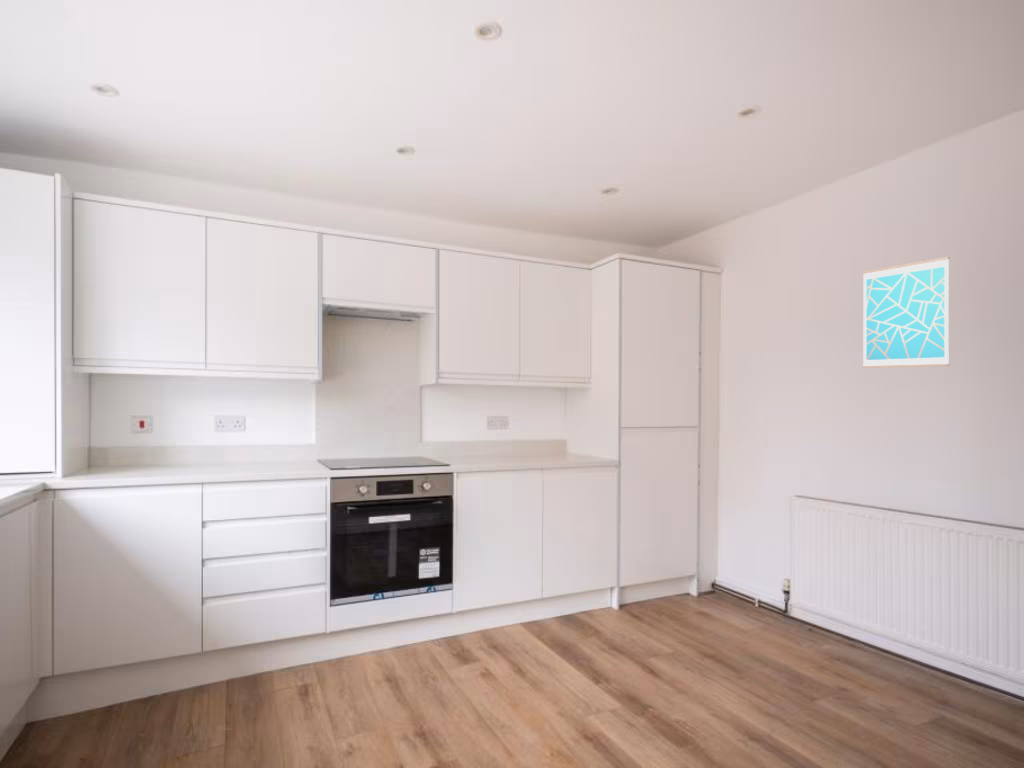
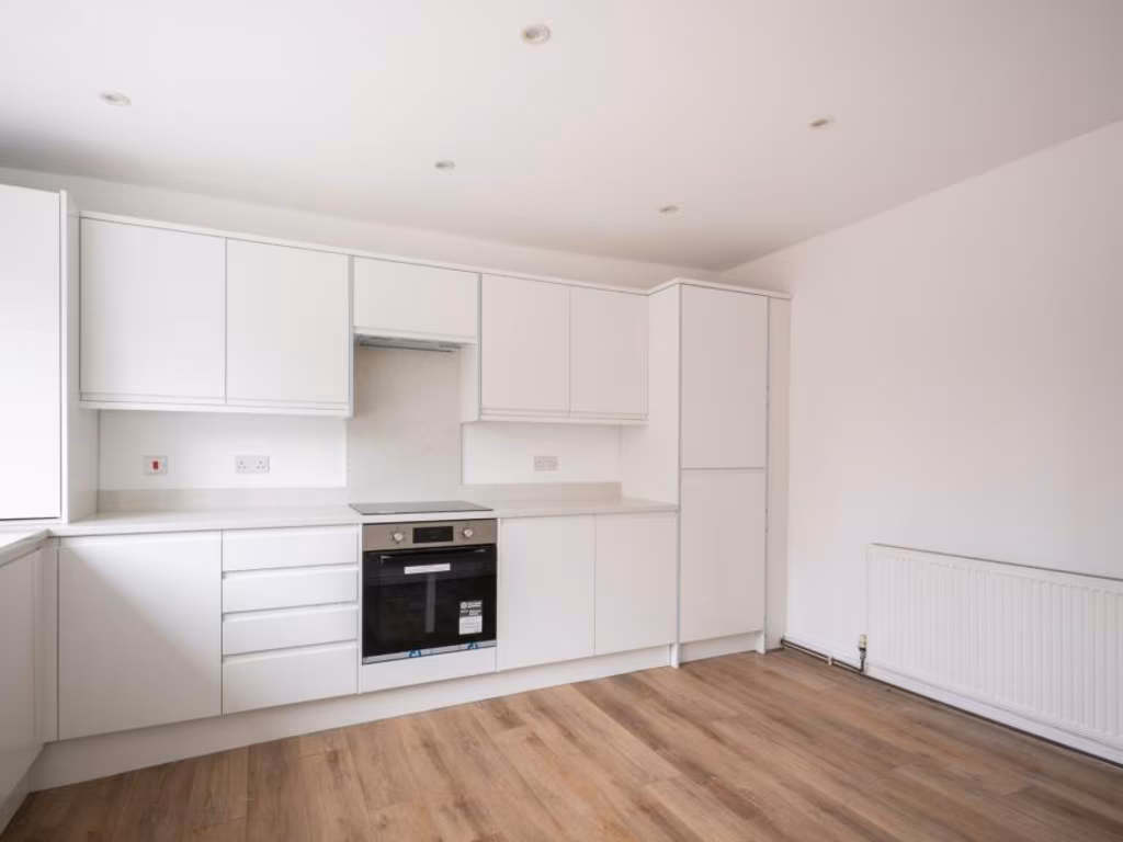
- wall art [861,256,950,369]
